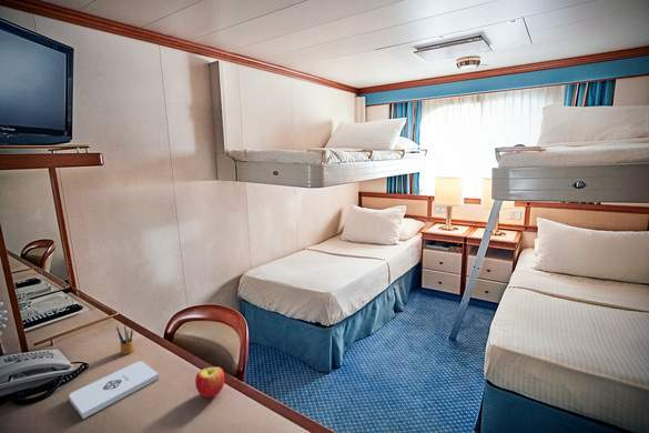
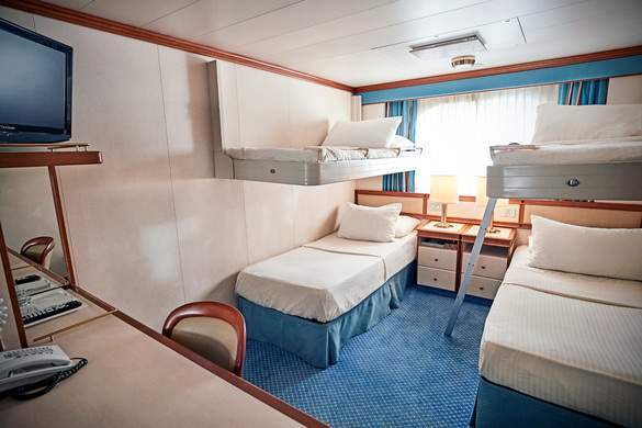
- apple [194,365,225,399]
- notepad [68,360,160,420]
- pencil box [115,324,135,355]
